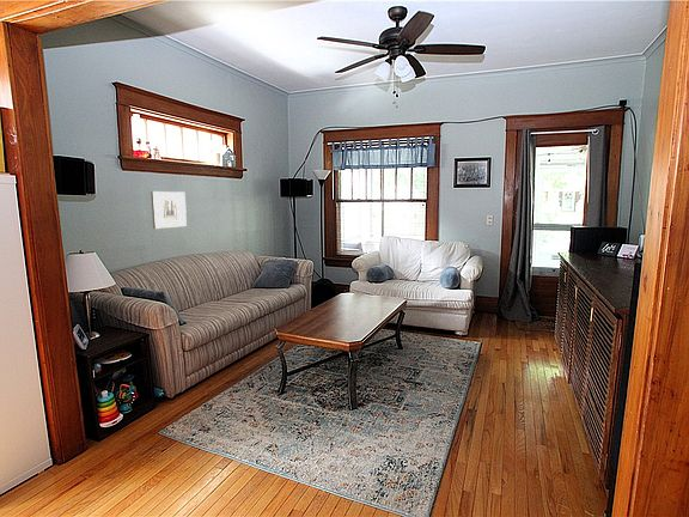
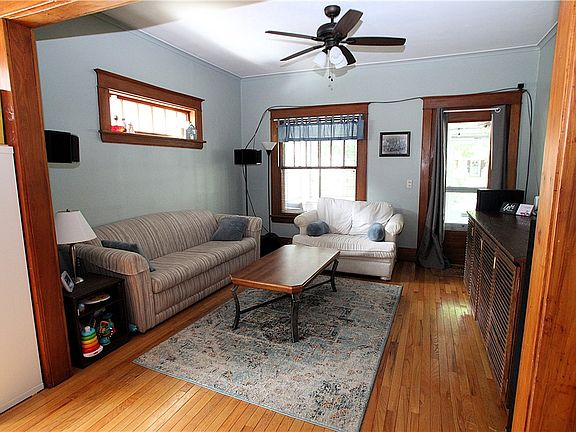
- wall art [150,190,188,230]
